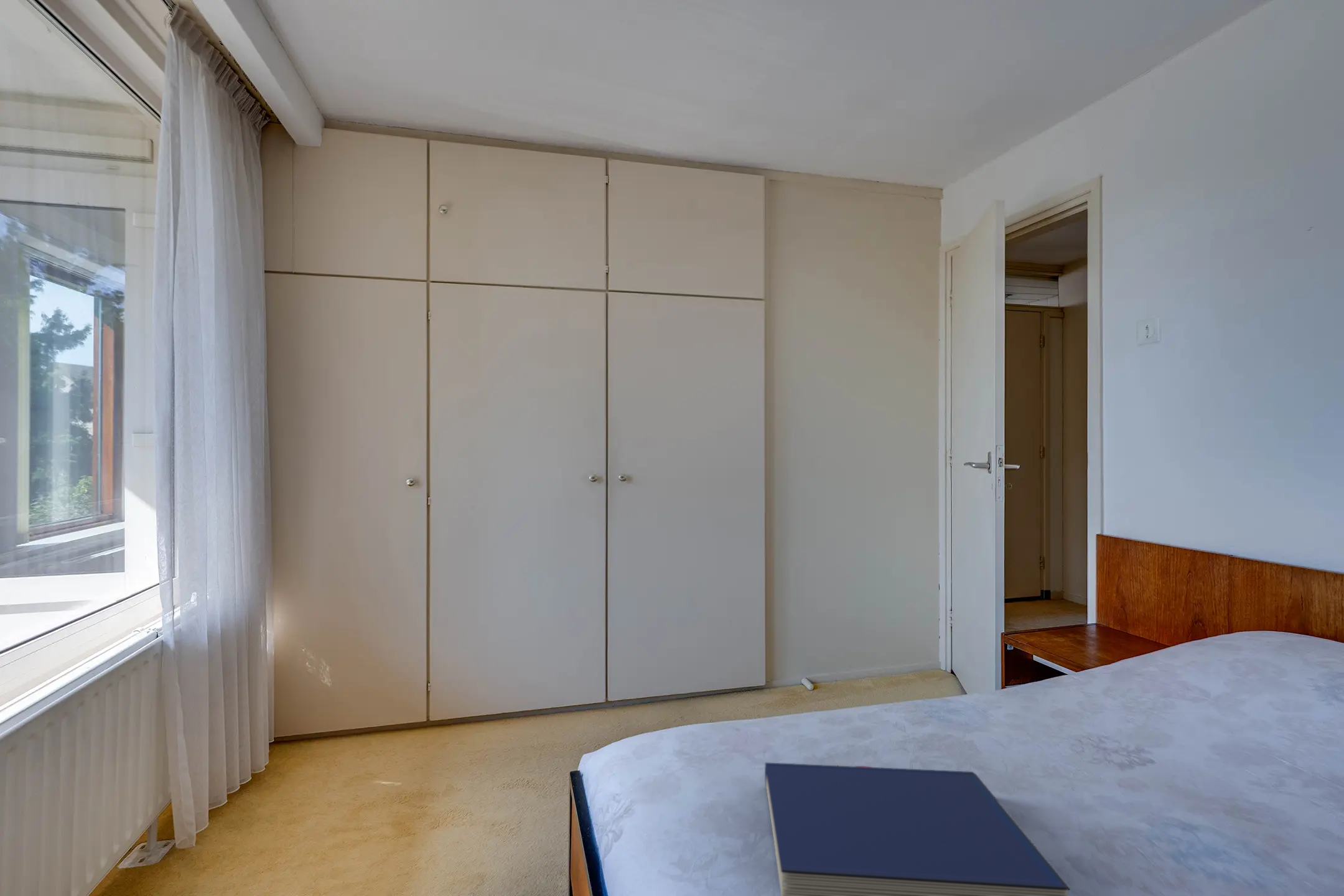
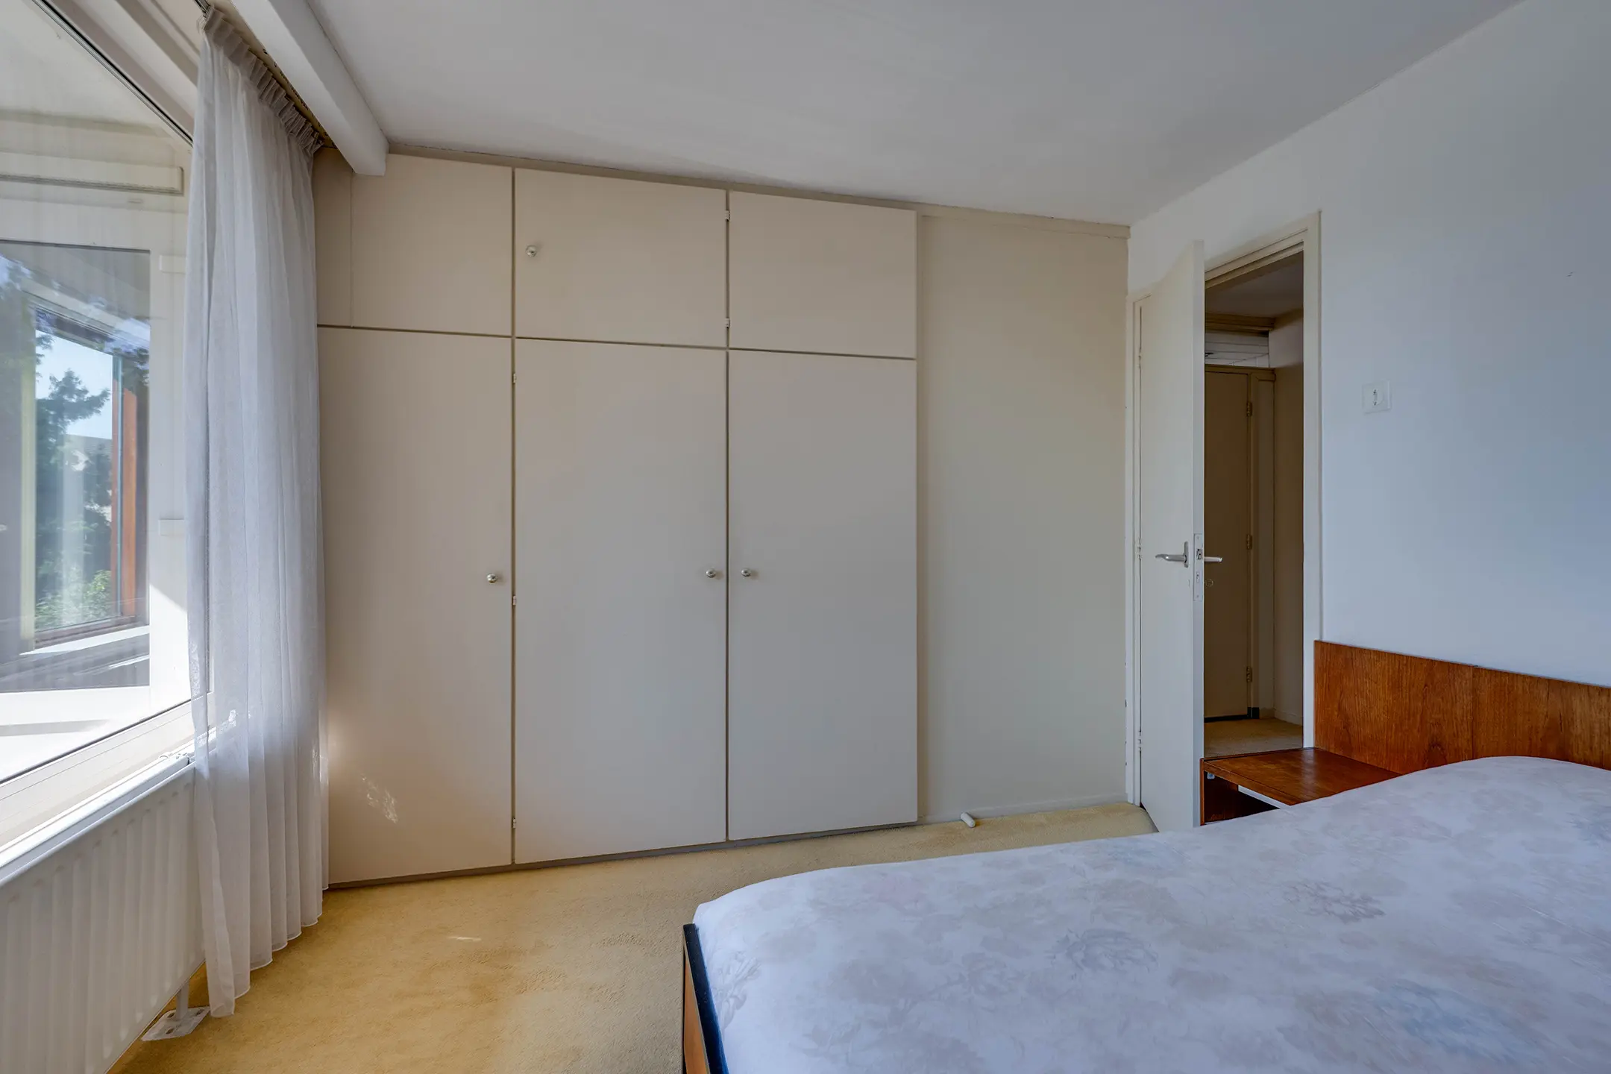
- book [764,762,1071,896]
